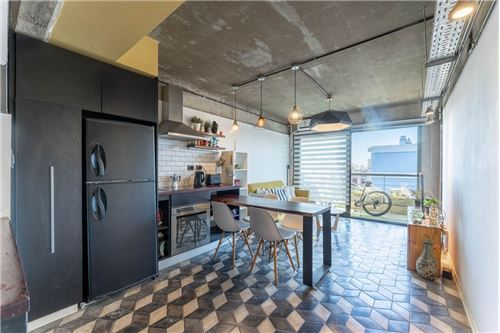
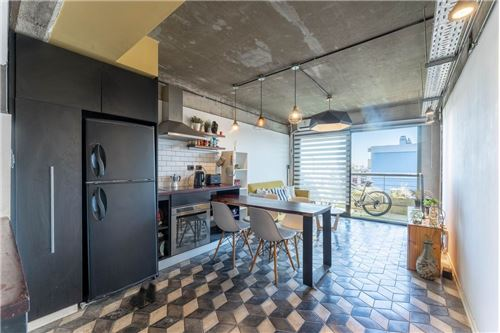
+ boots [129,281,158,309]
